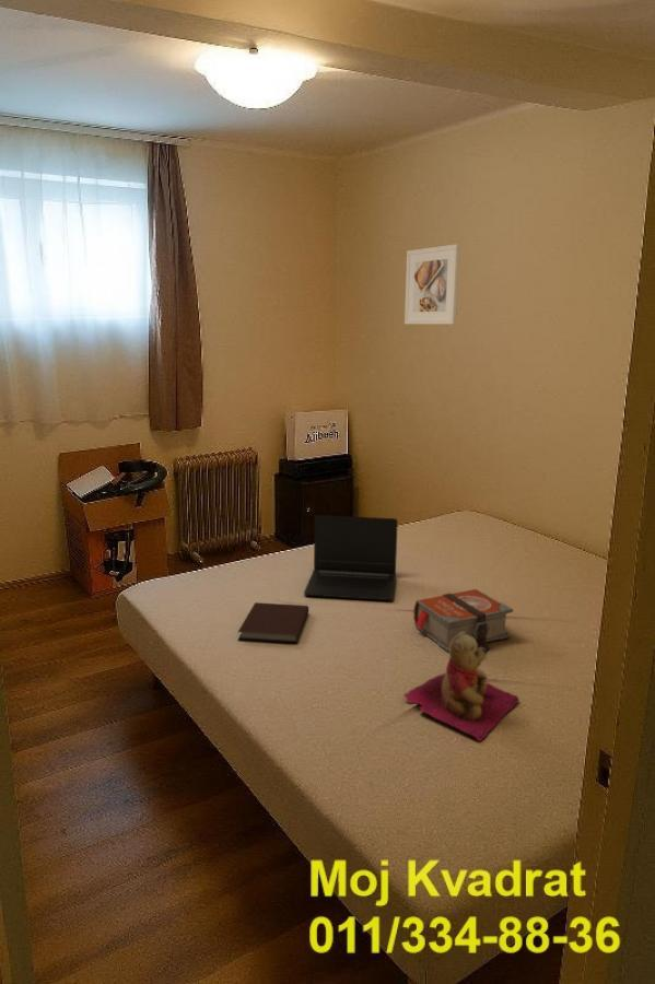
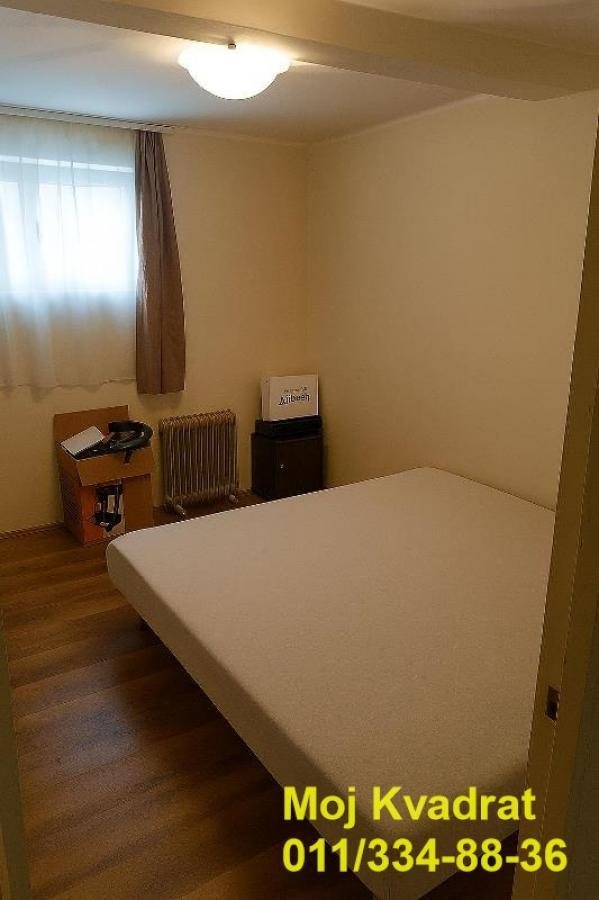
- bible [412,588,514,654]
- notebook [237,601,309,644]
- laptop [303,514,399,601]
- teddy bear [403,632,521,742]
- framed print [403,243,460,326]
